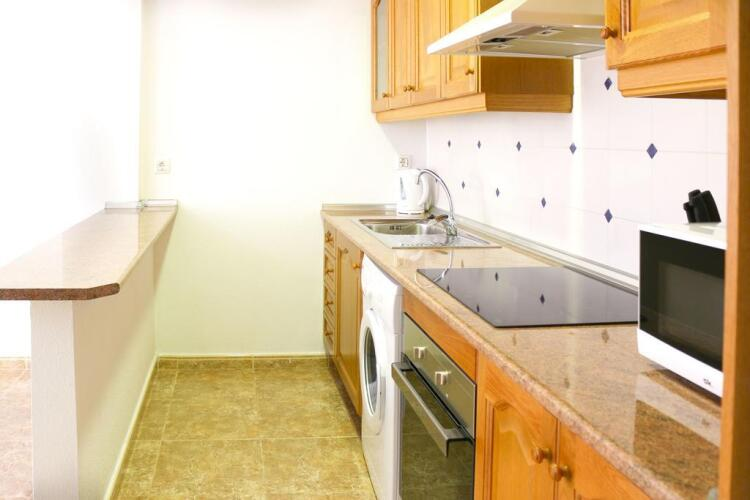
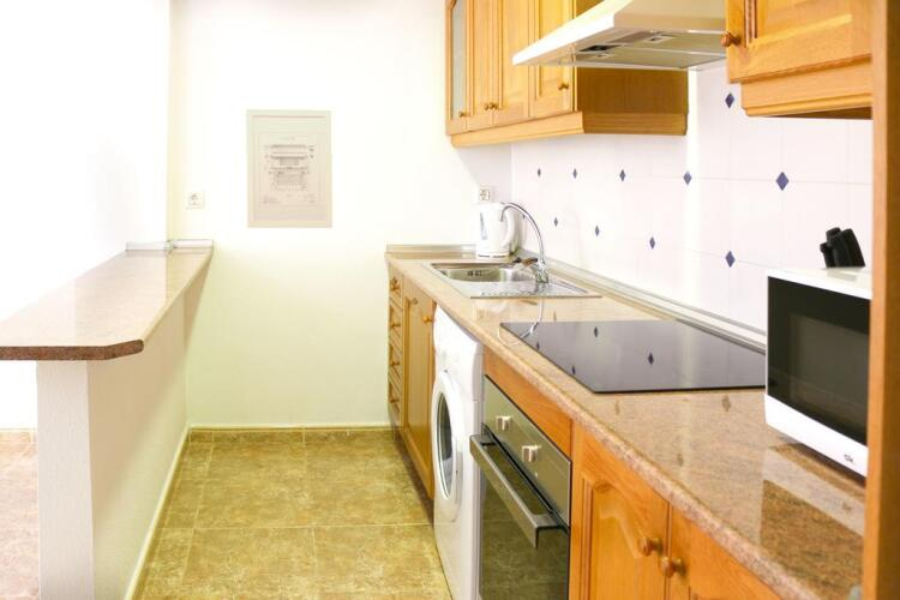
+ wall art [245,108,334,229]
